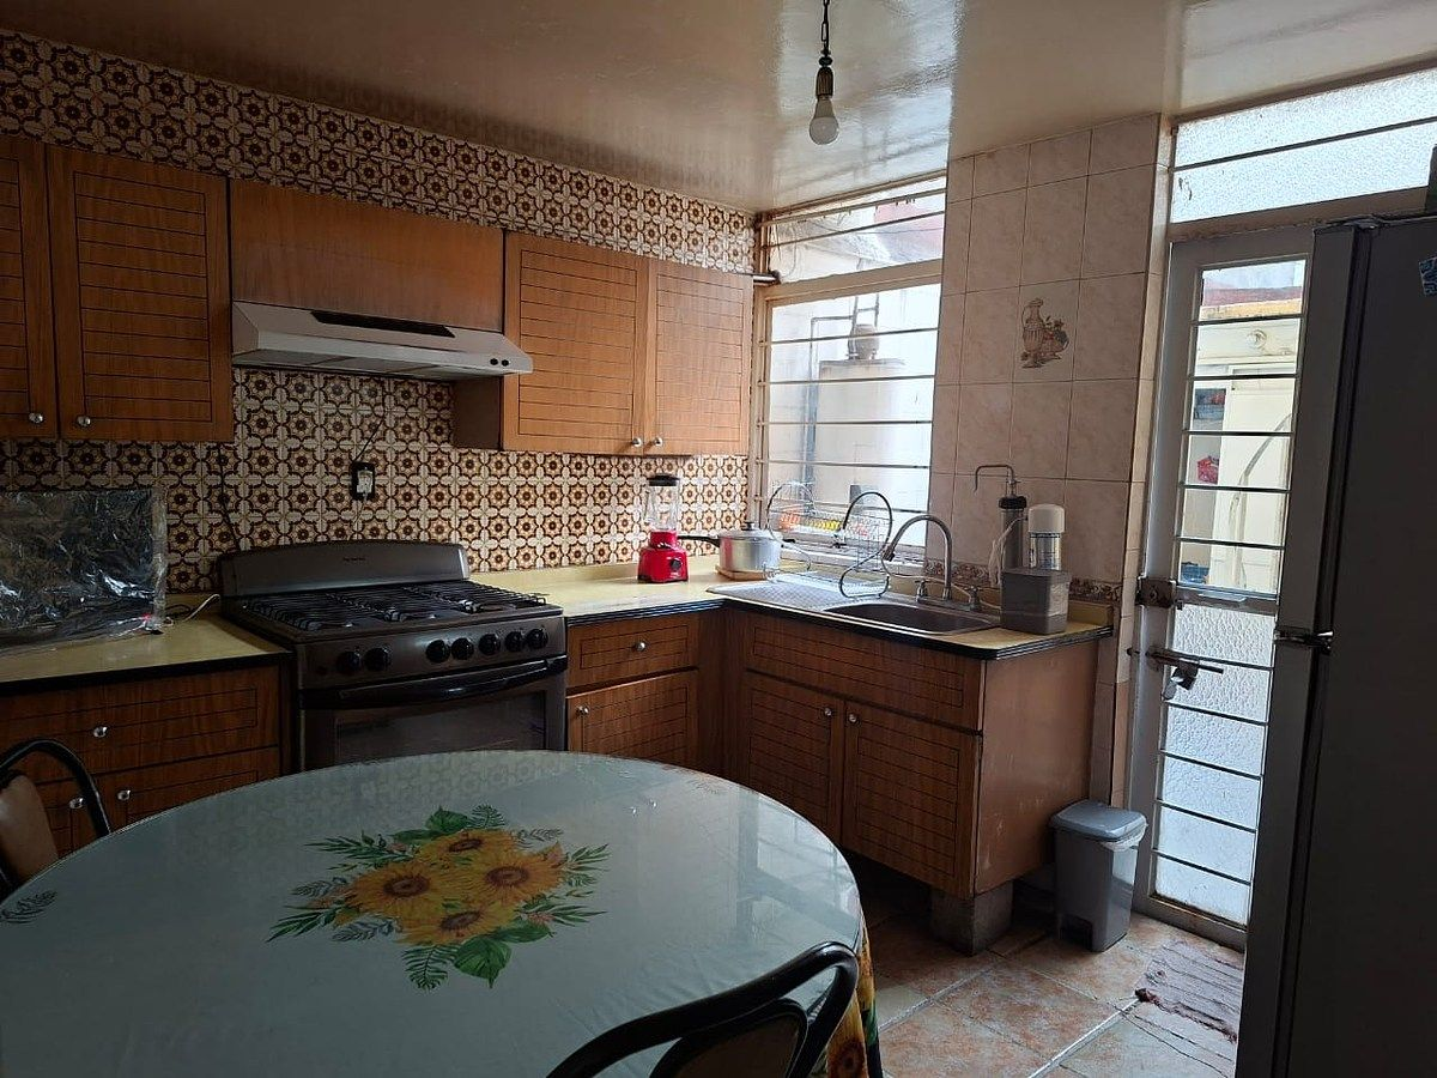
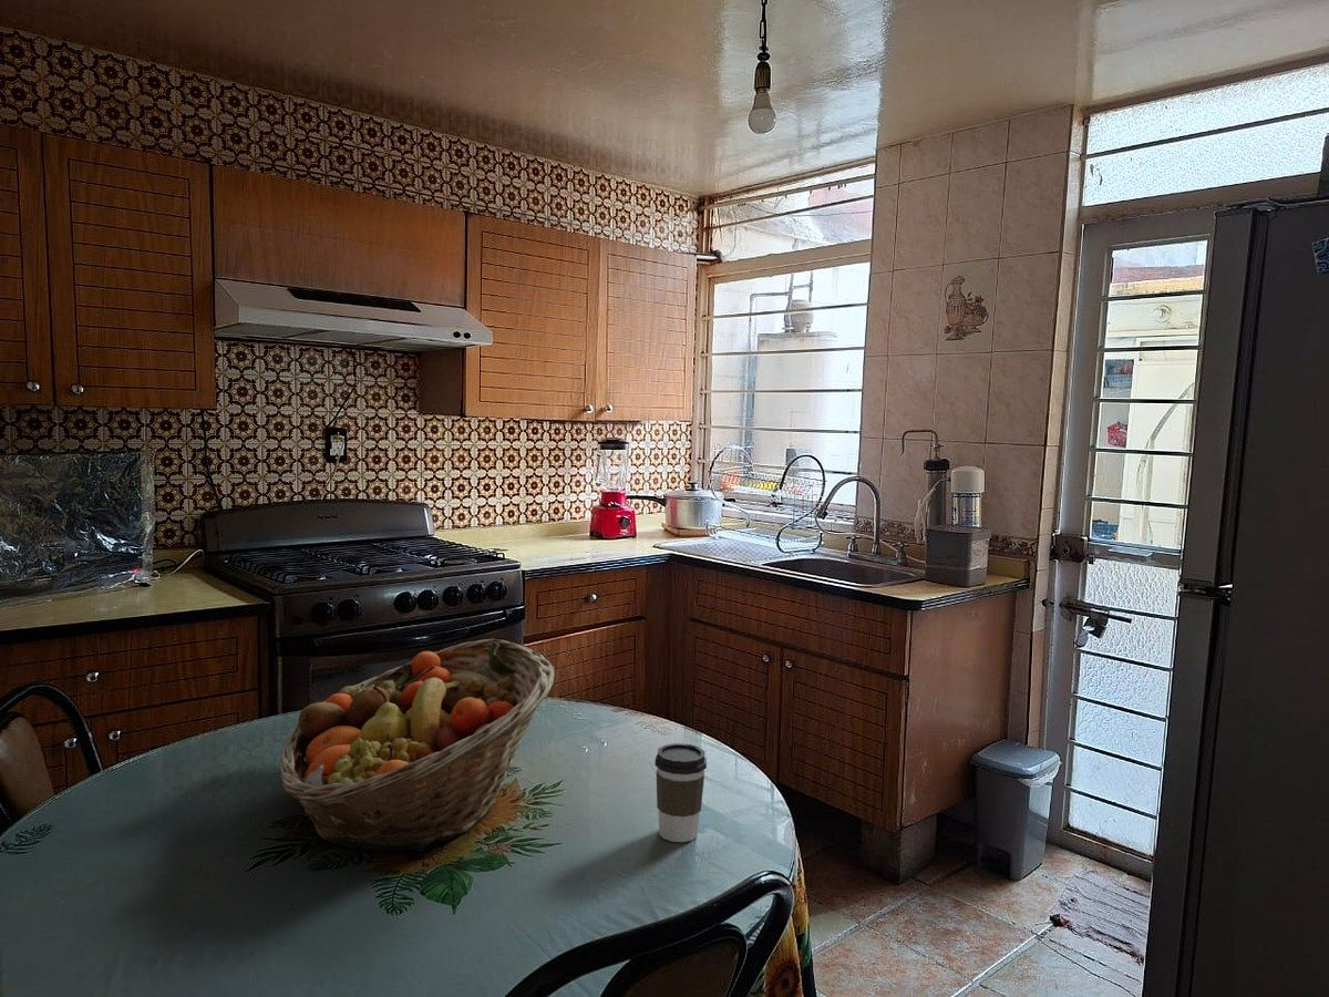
+ coffee cup [653,742,708,843]
+ fruit basket [279,638,556,853]
